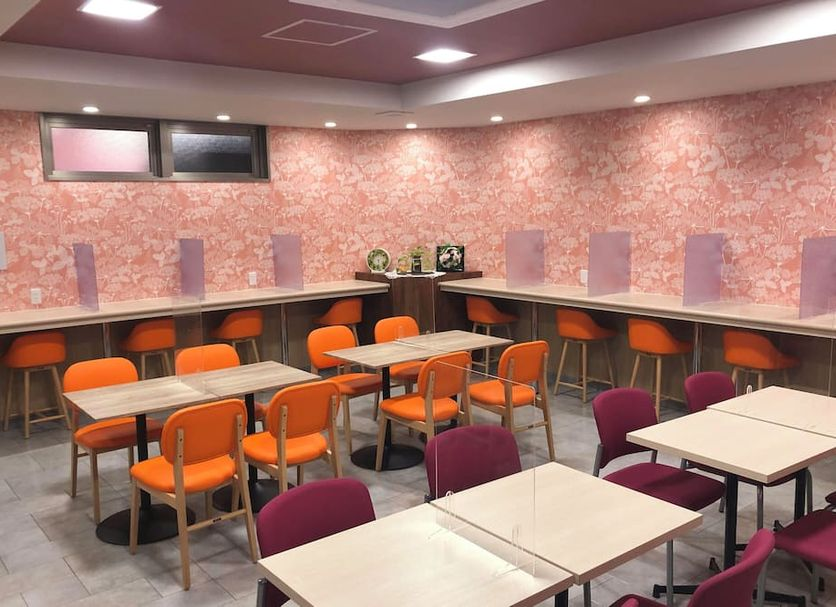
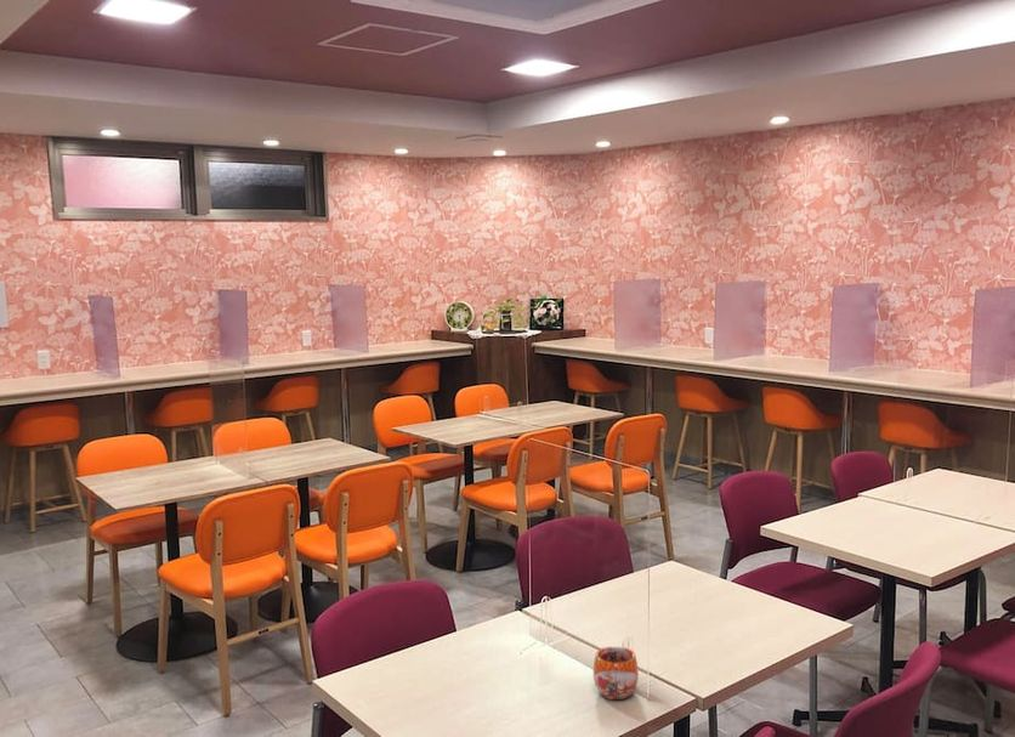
+ mug [592,645,640,701]
